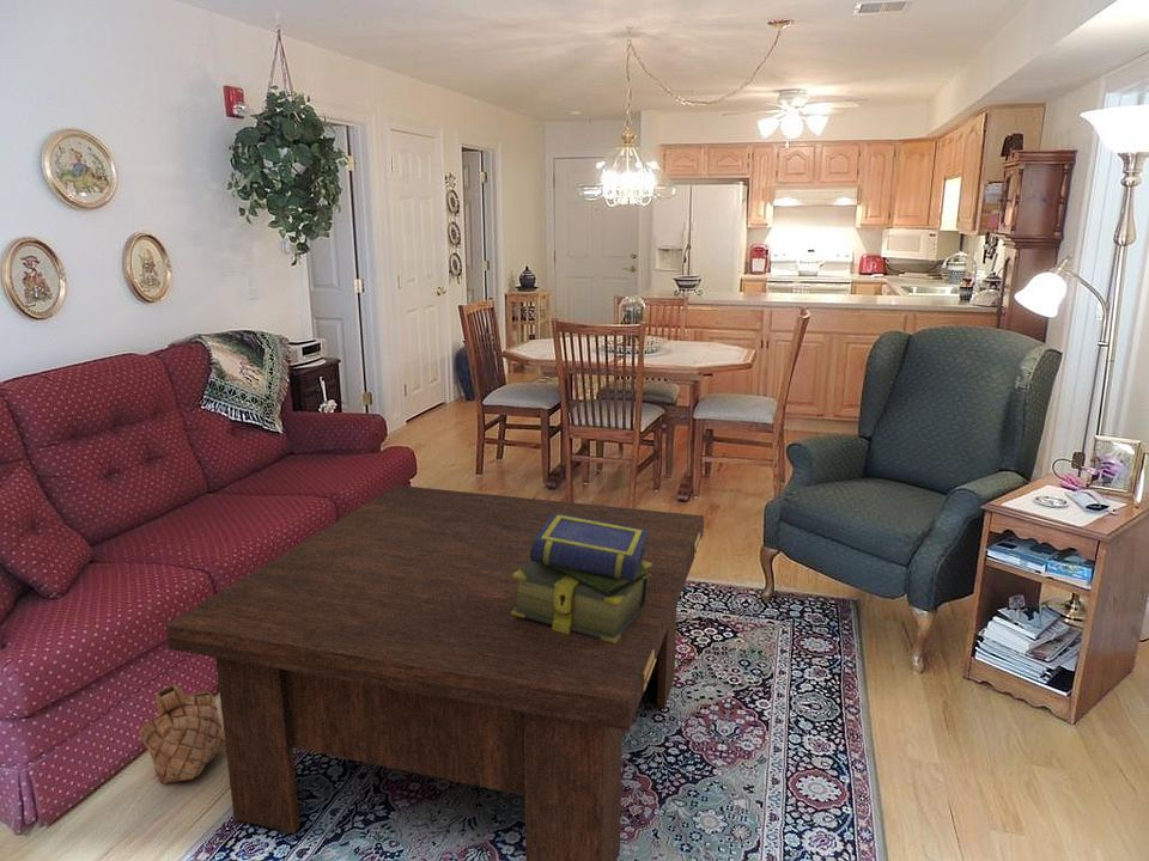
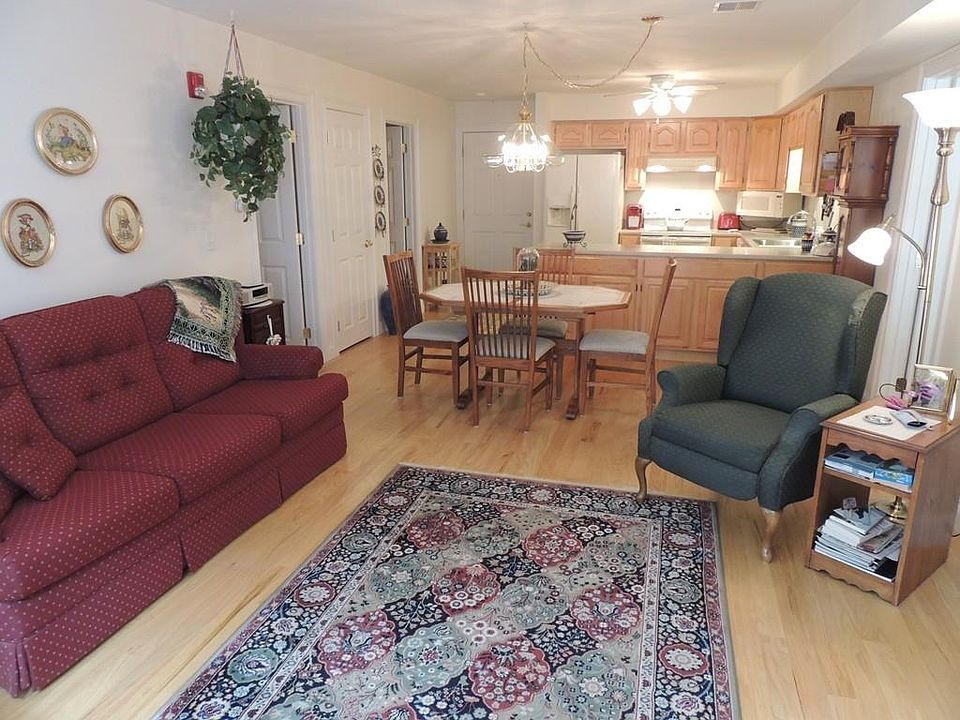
- coffee table [165,484,705,861]
- stack of books [511,513,652,643]
- basket [139,684,226,784]
